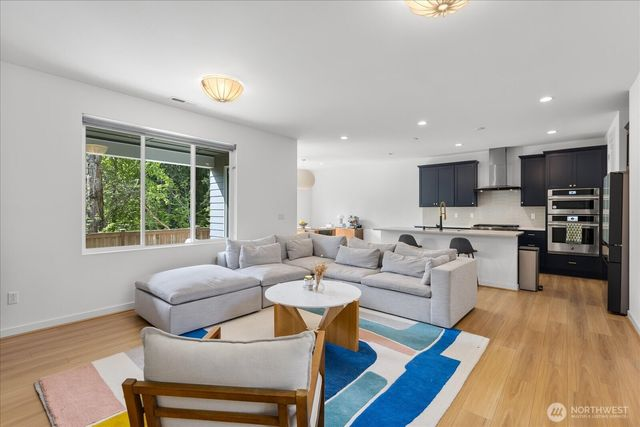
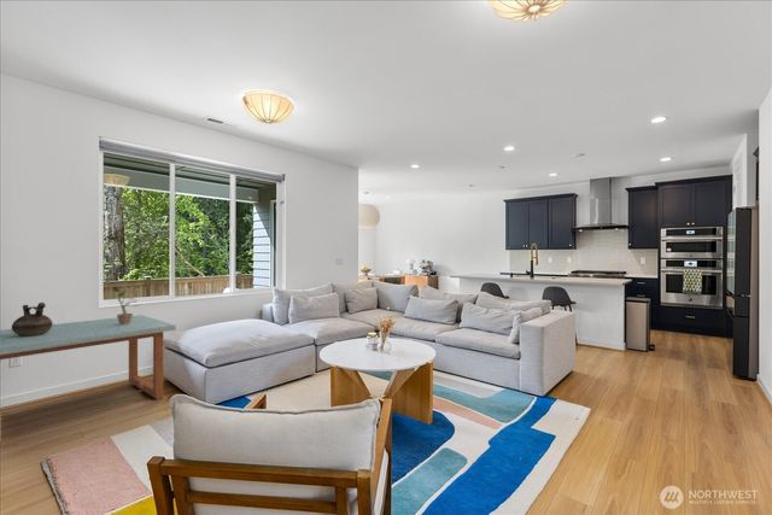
+ potted plant [111,286,140,326]
+ ceramic vessel [11,302,54,336]
+ bench [0,314,177,400]
